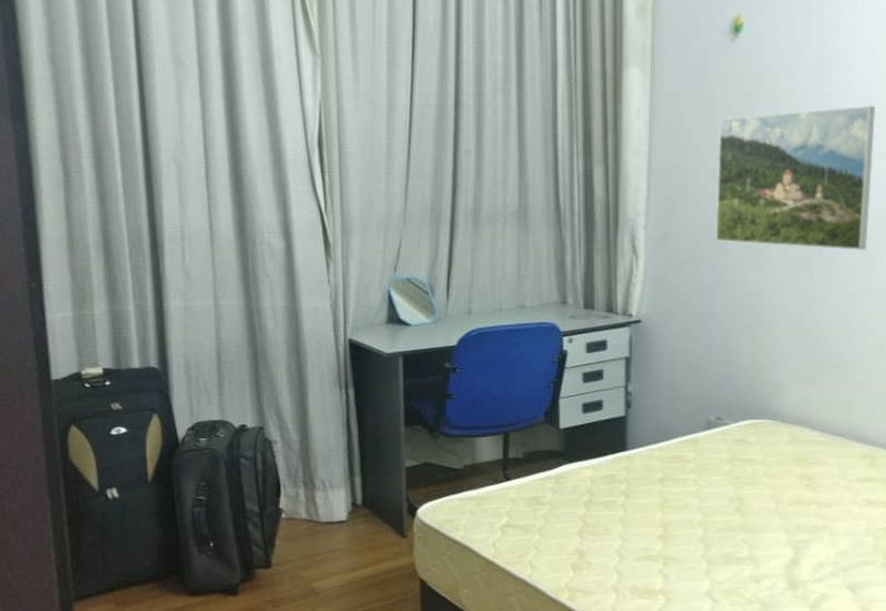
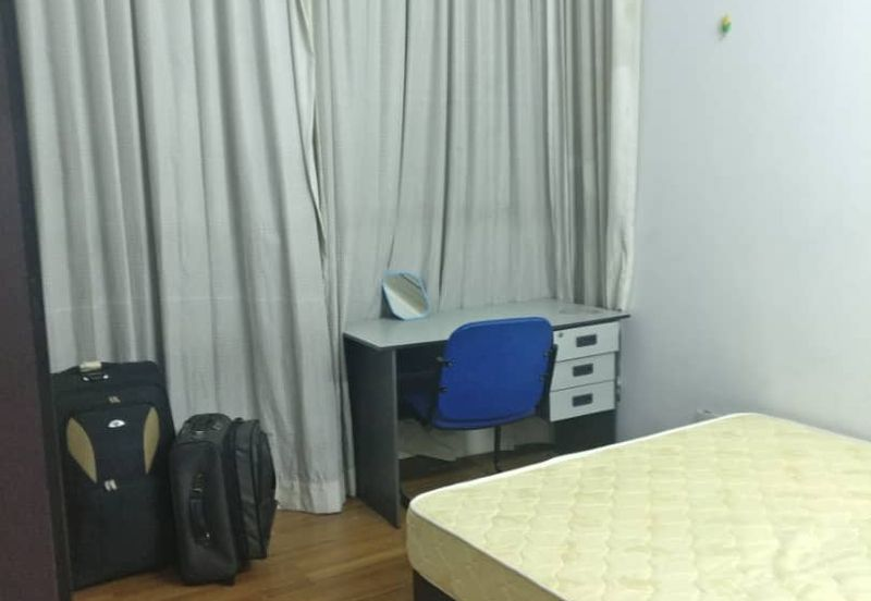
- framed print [714,105,876,251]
